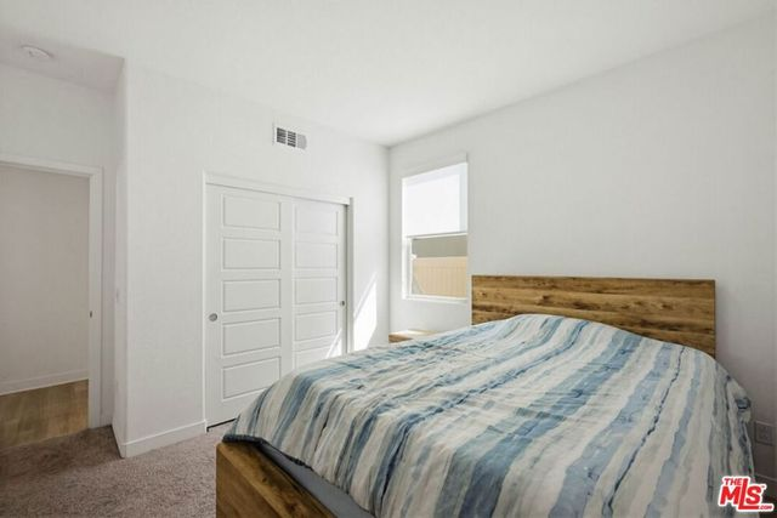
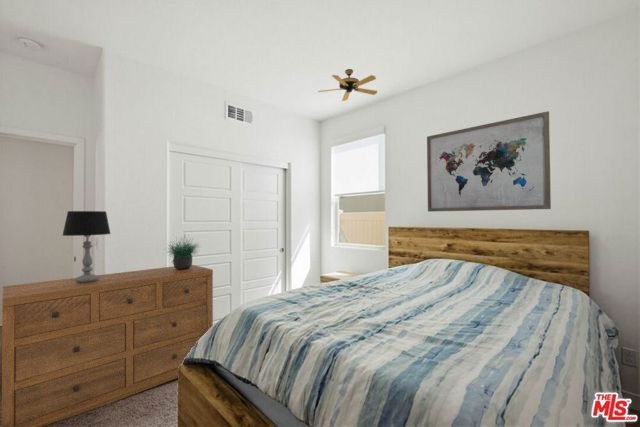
+ ceiling fan [317,68,378,102]
+ table lamp [61,210,112,283]
+ dresser [0,264,214,427]
+ potted plant [165,232,203,270]
+ wall art [426,110,552,213]
